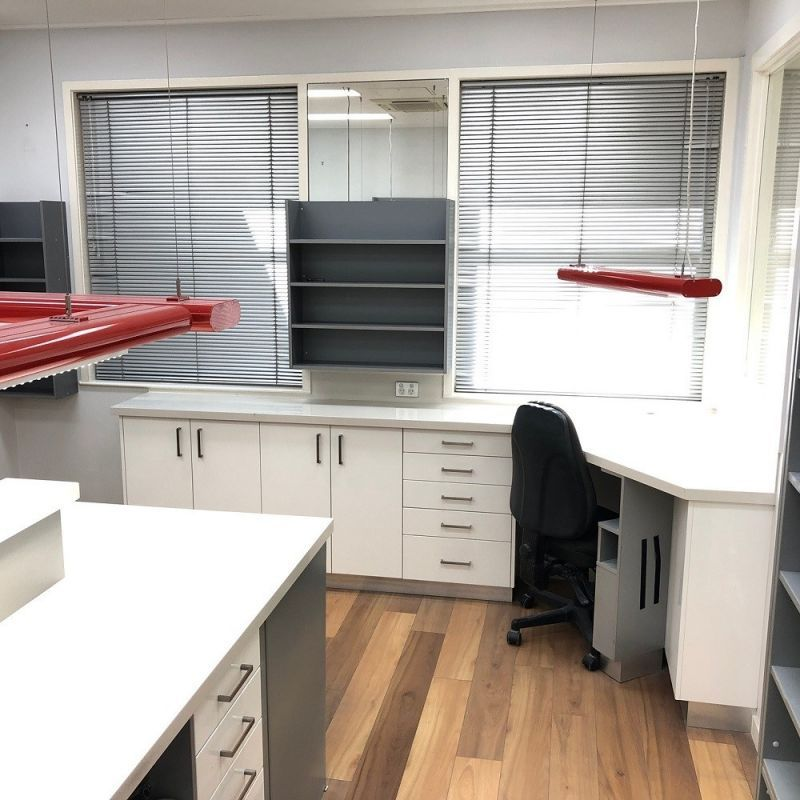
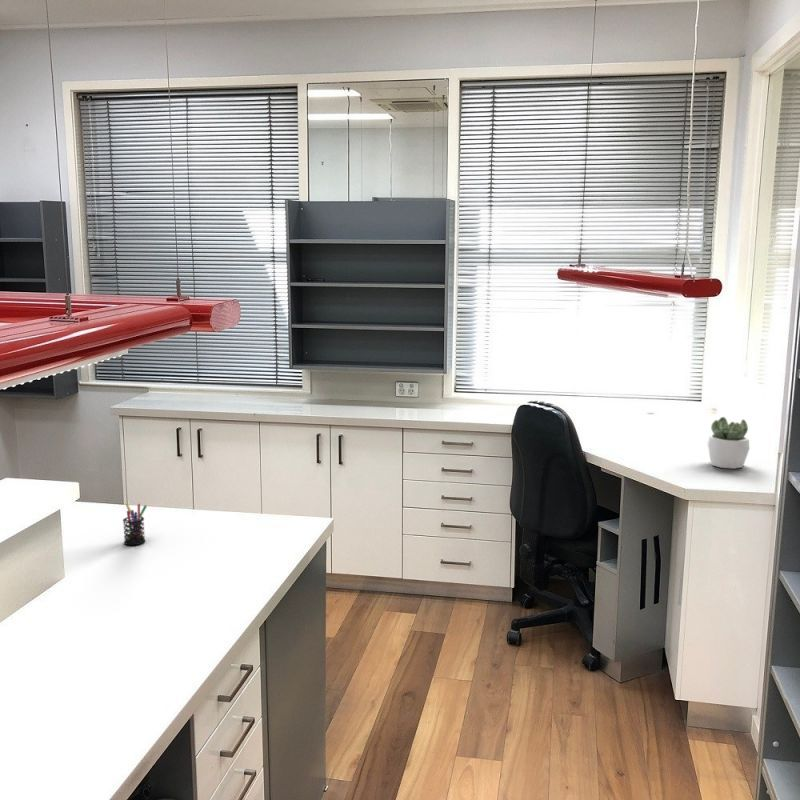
+ succulent plant [706,416,750,470]
+ pen holder [122,502,148,546]
